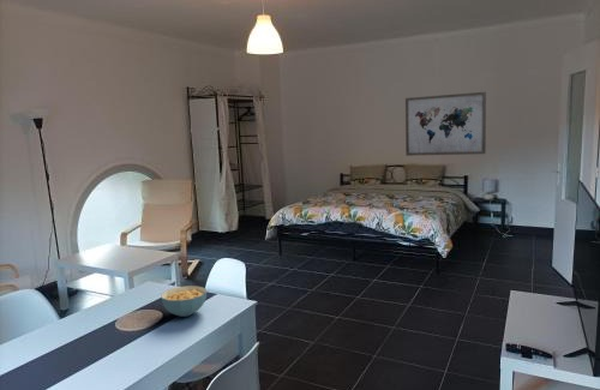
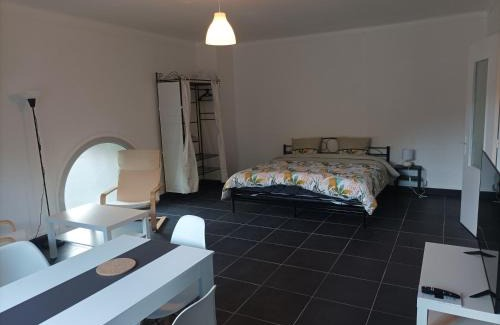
- cereal bowl [160,284,208,318]
- wall art [404,91,487,157]
